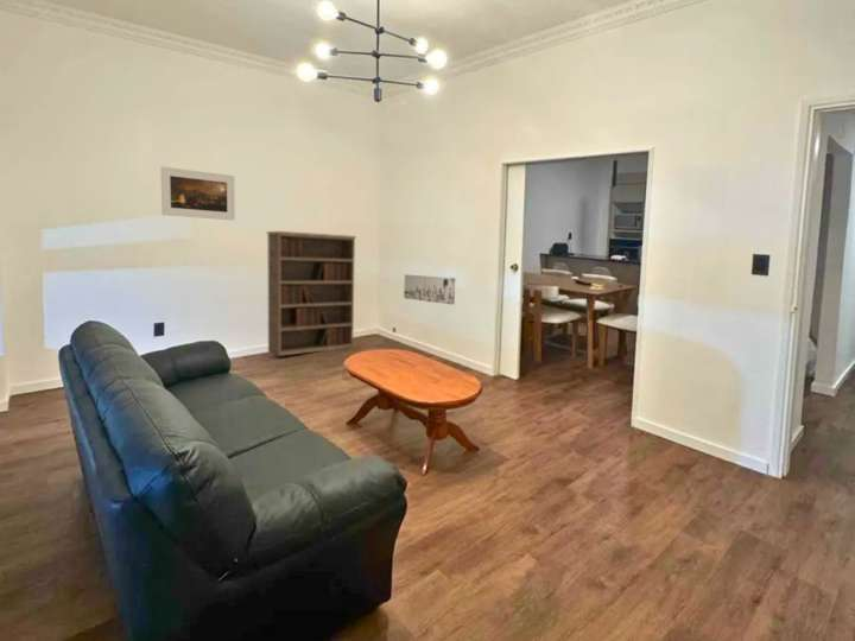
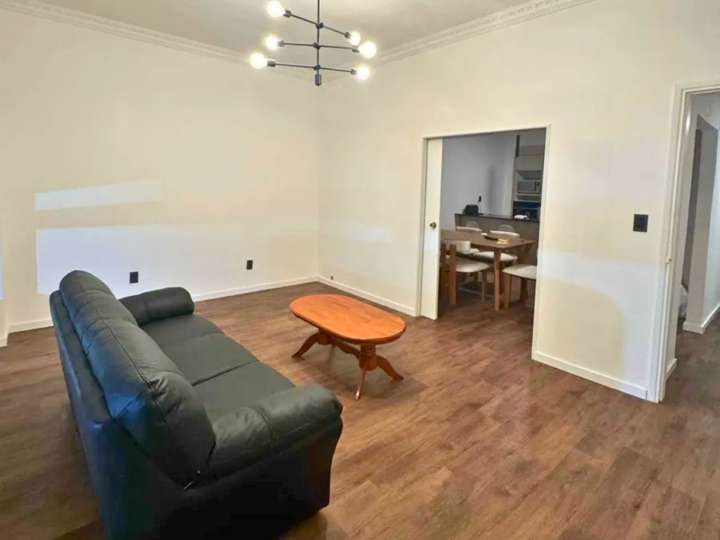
- wall art [403,273,456,306]
- bookshelf [265,230,357,357]
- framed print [159,165,236,222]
